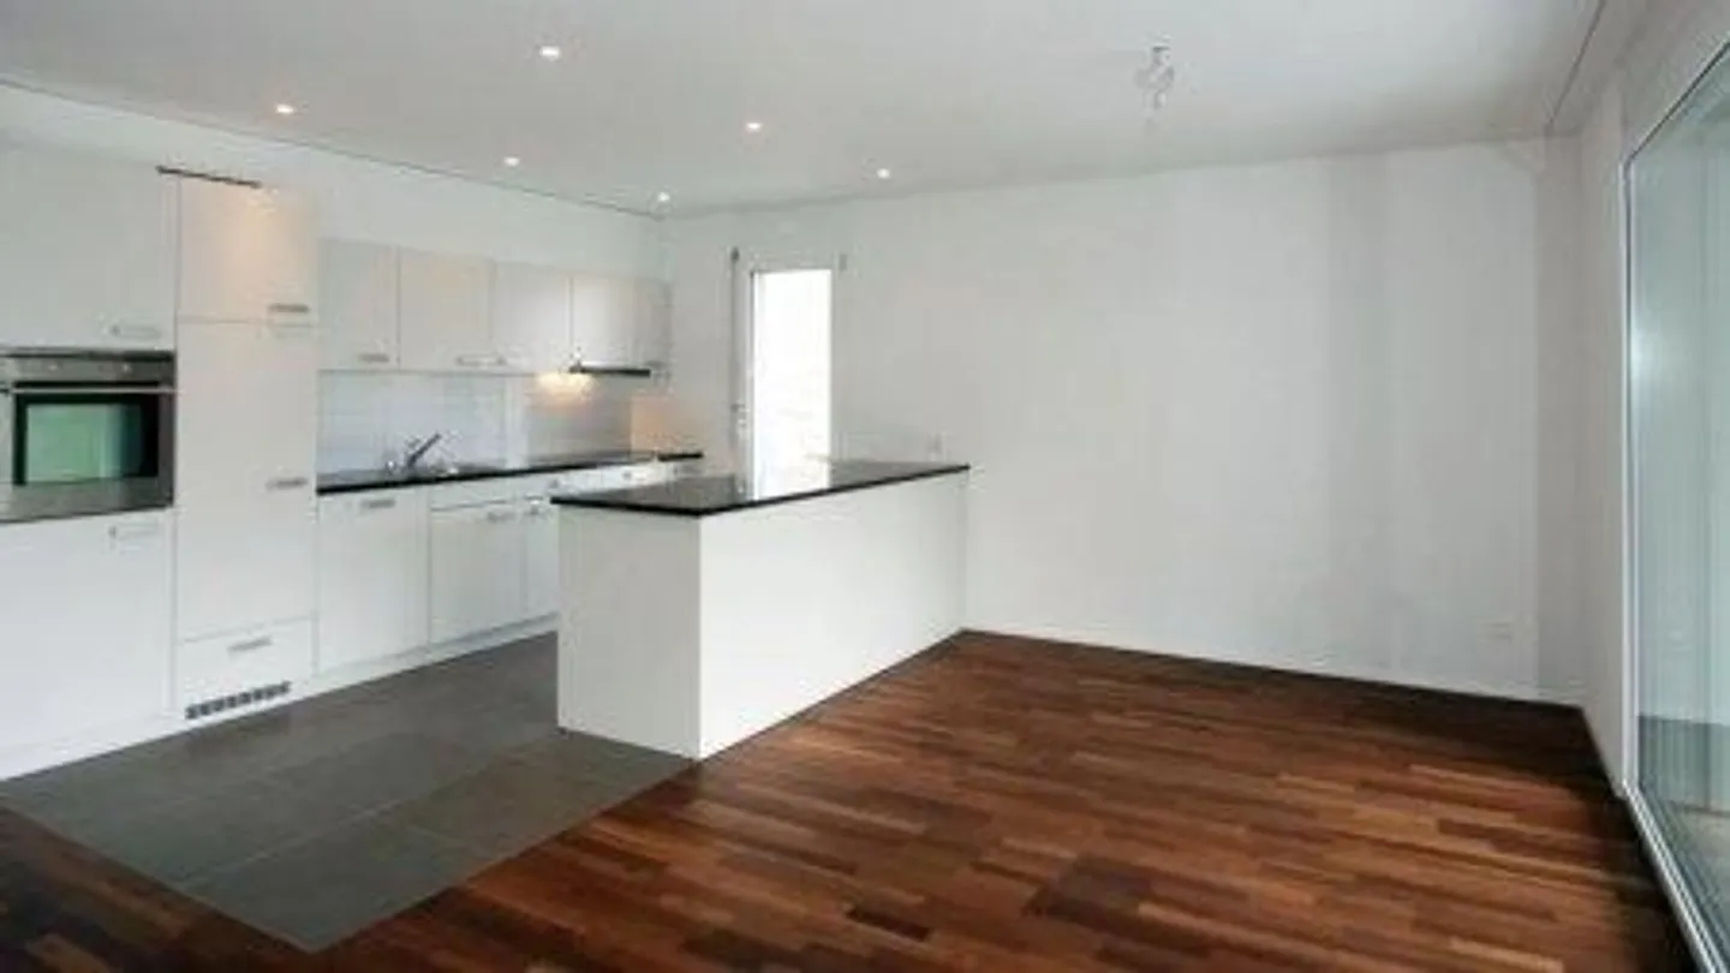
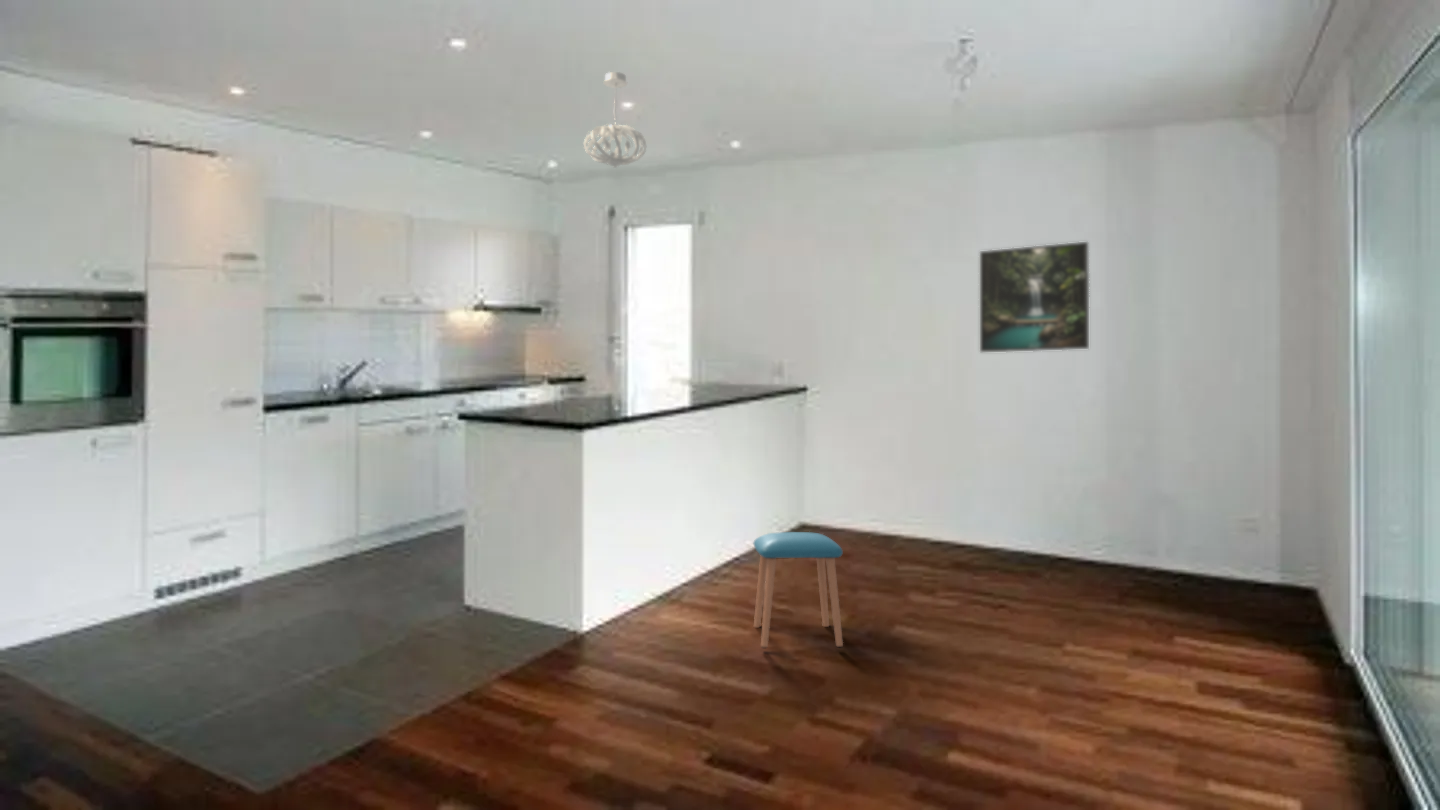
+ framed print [979,241,1090,353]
+ stool [753,531,844,649]
+ pendant light [583,71,647,169]
